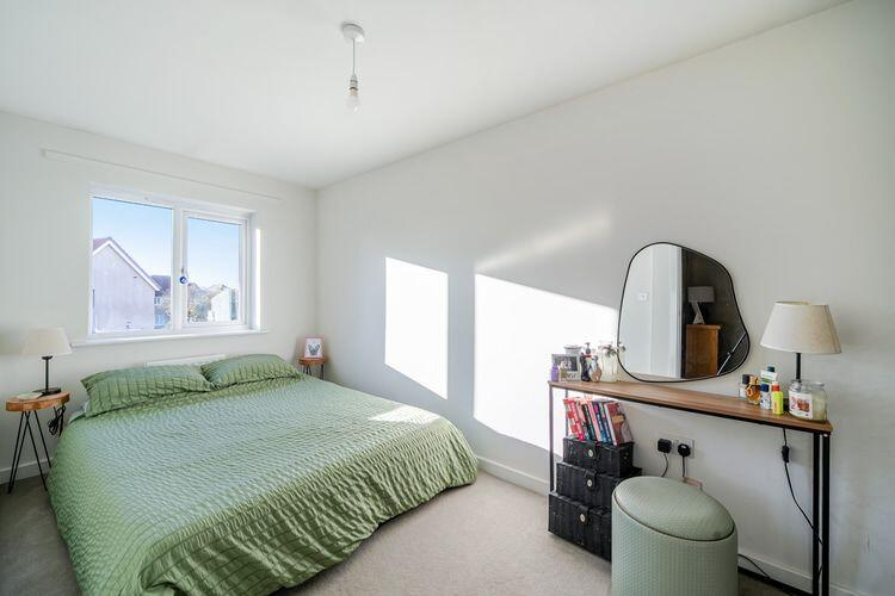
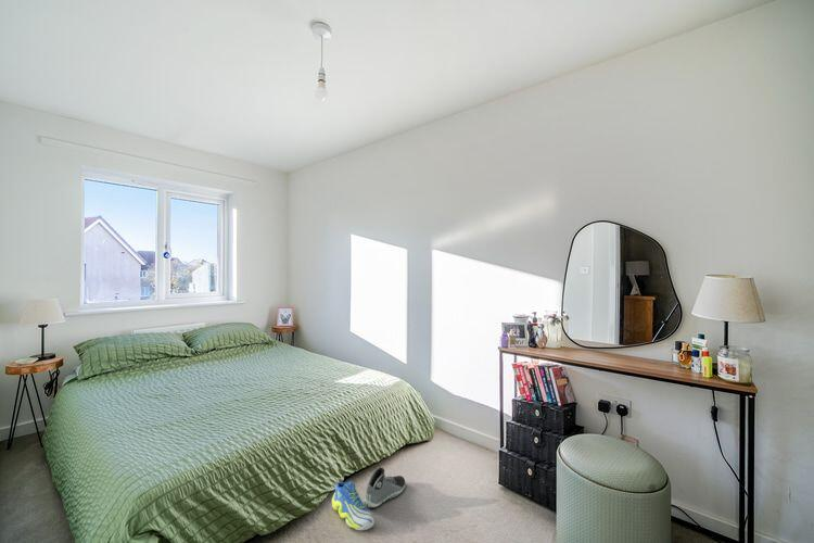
+ sneaker [364,467,406,509]
+ sneaker [331,480,376,531]
